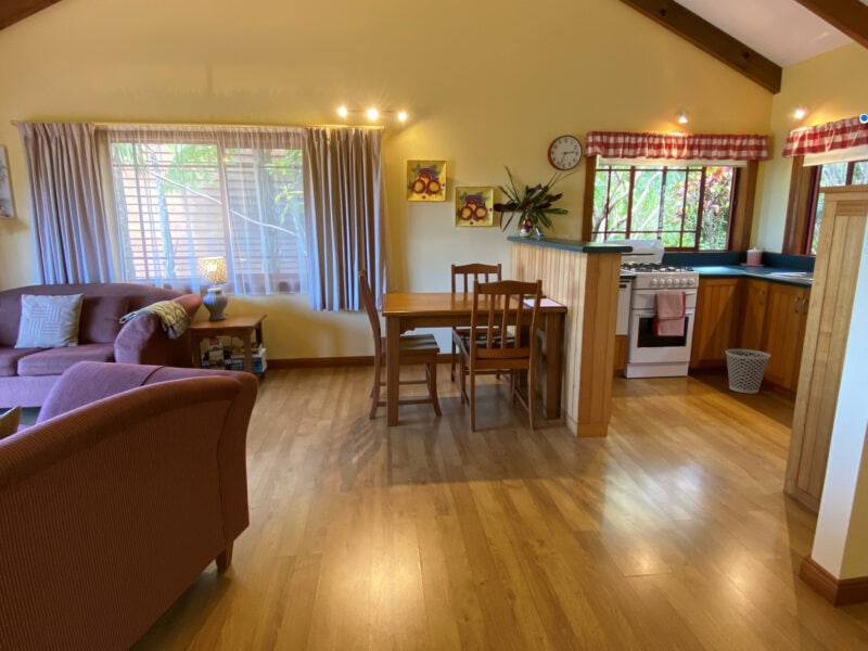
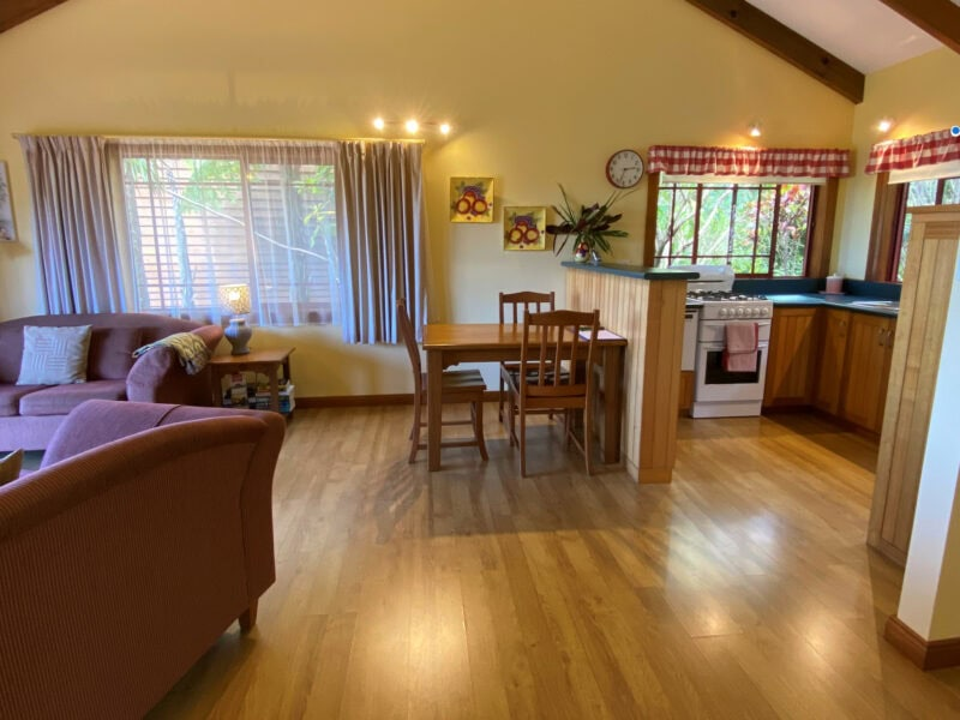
- wastebasket [725,348,771,394]
